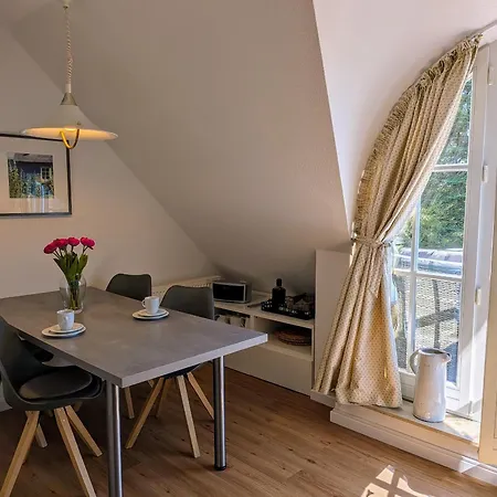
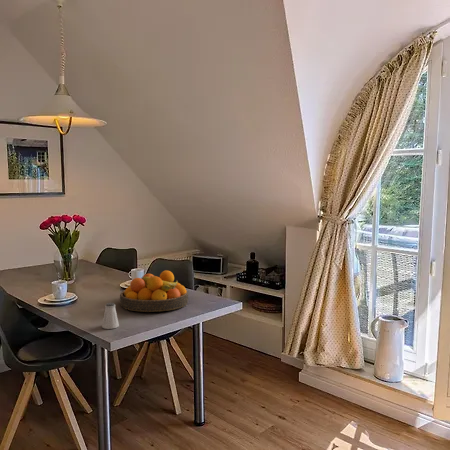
+ fruit bowl [119,269,189,313]
+ saltshaker [101,302,120,330]
